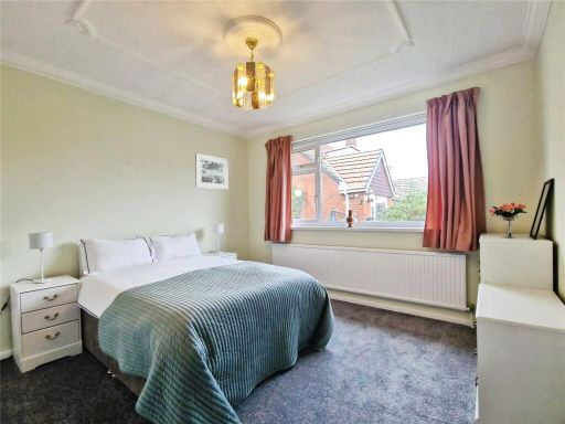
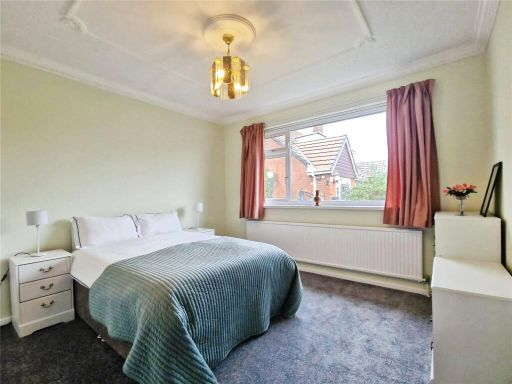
- wall art [194,152,230,190]
